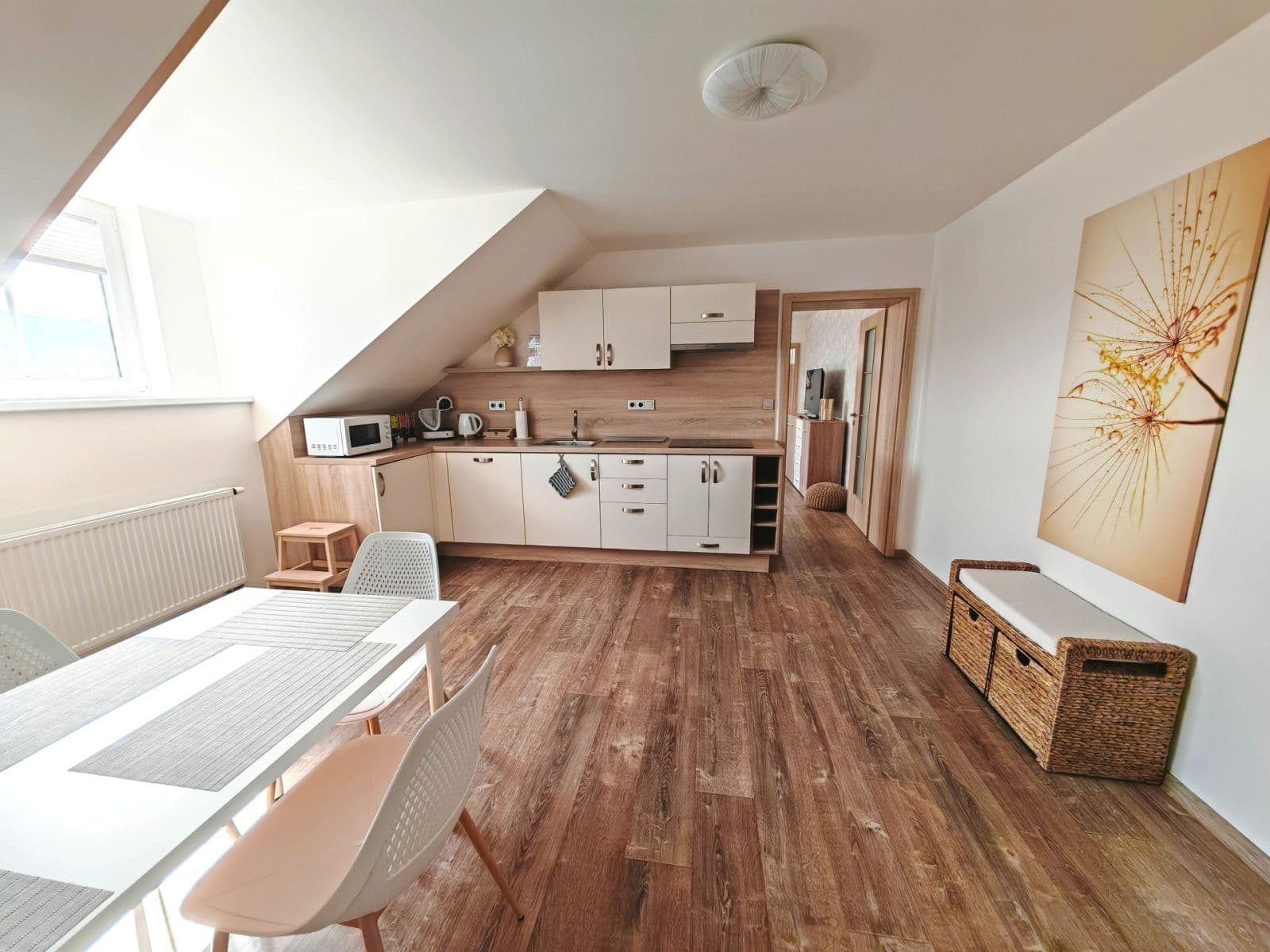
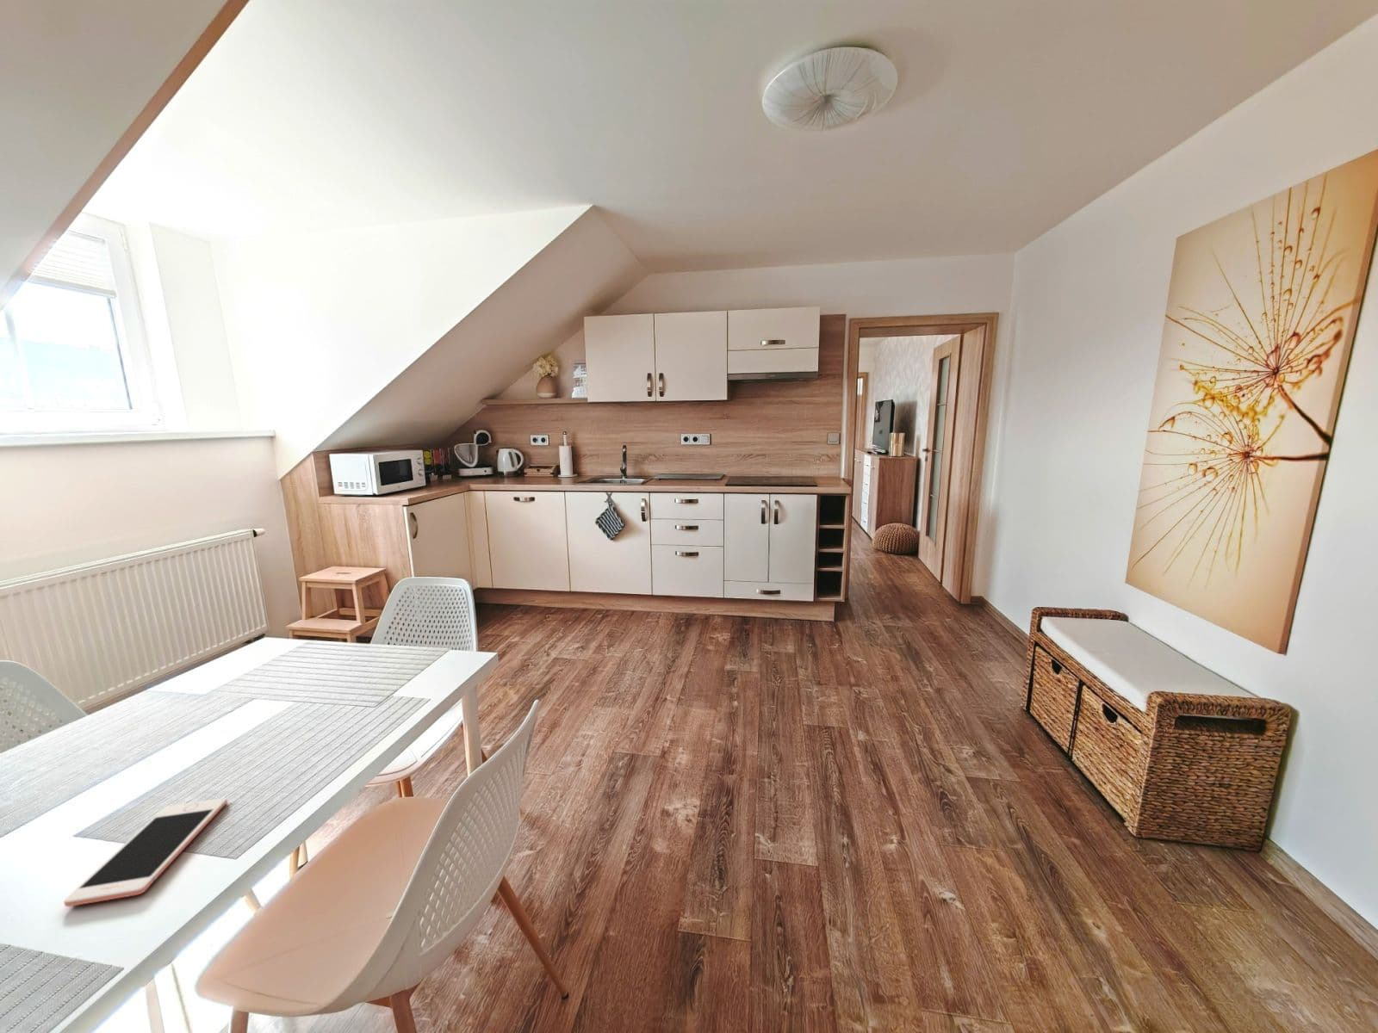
+ cell phone [63,798,228,907]
